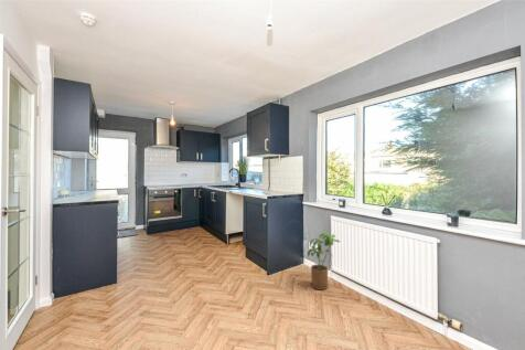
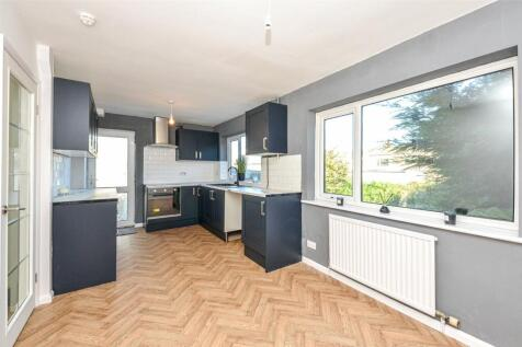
- house plant [307,232,341,290]
